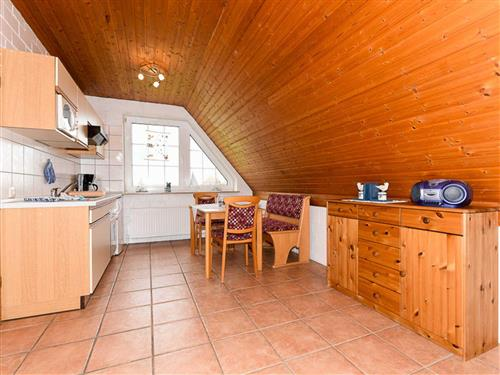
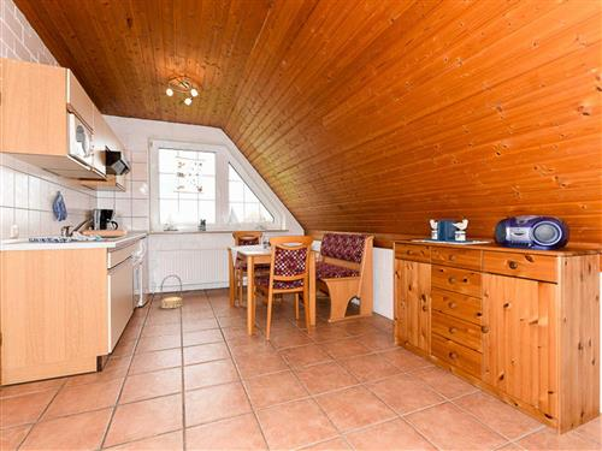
+ basket [160,274,183,309]
